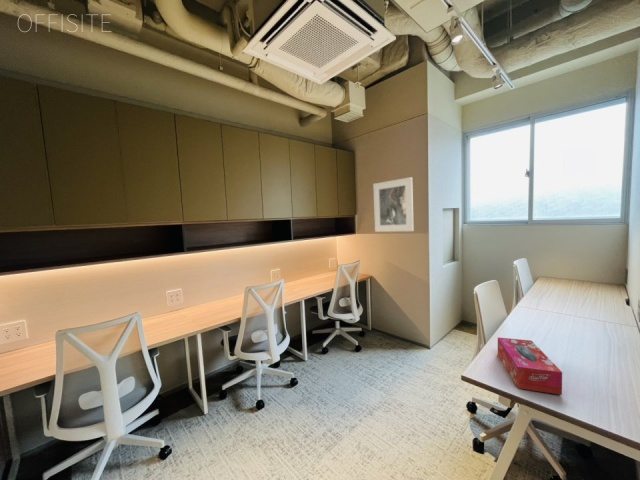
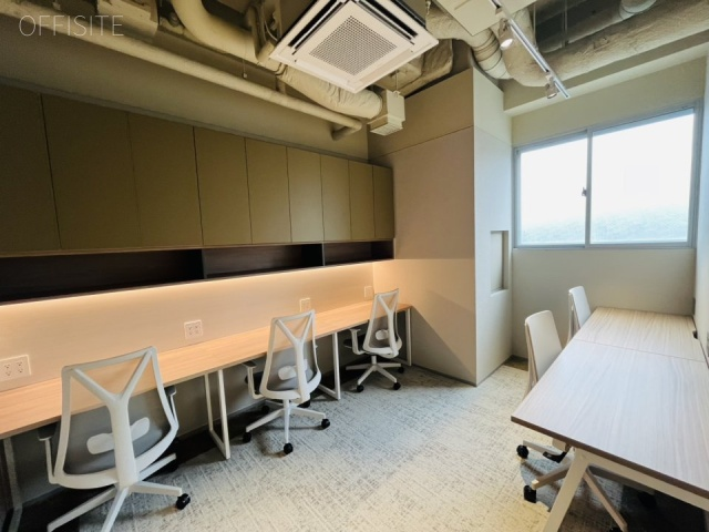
- tissue box [497,336,563,396]
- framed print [372,176,415,233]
